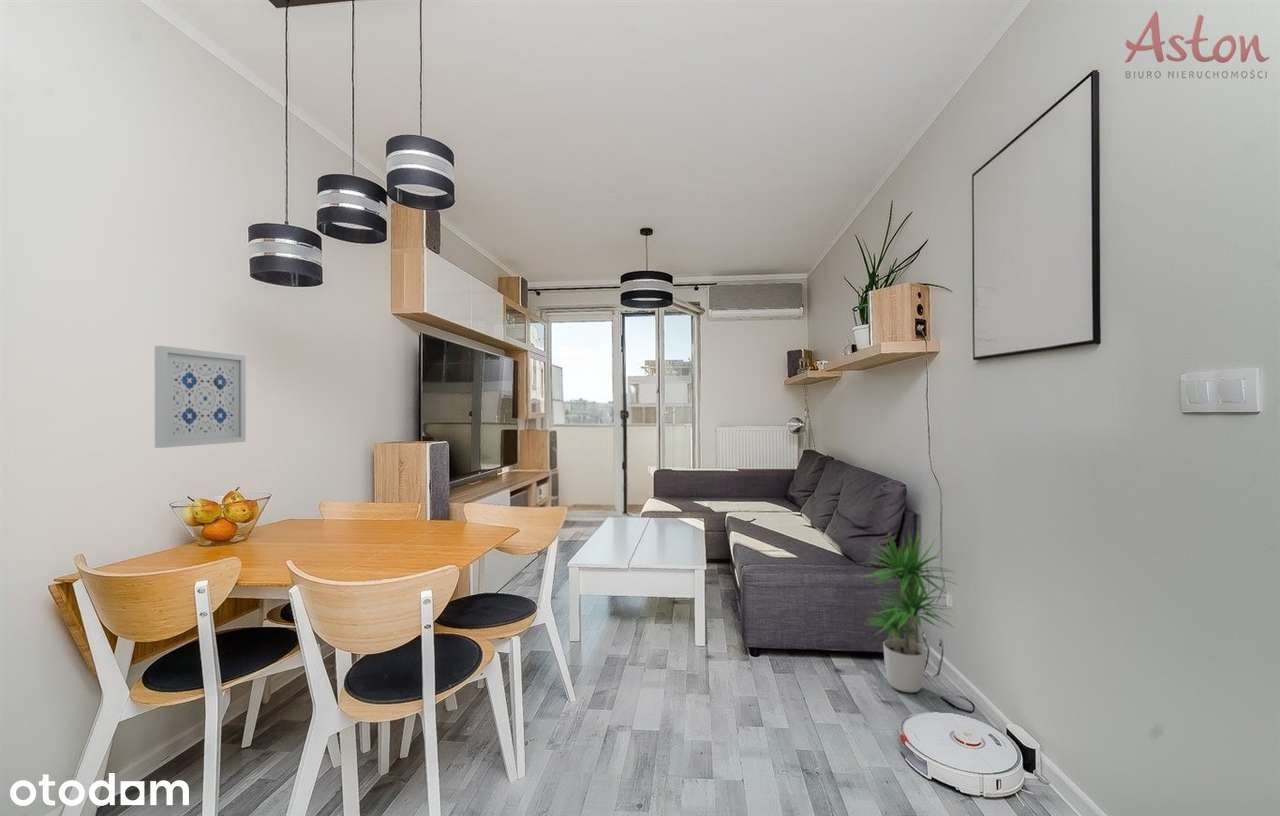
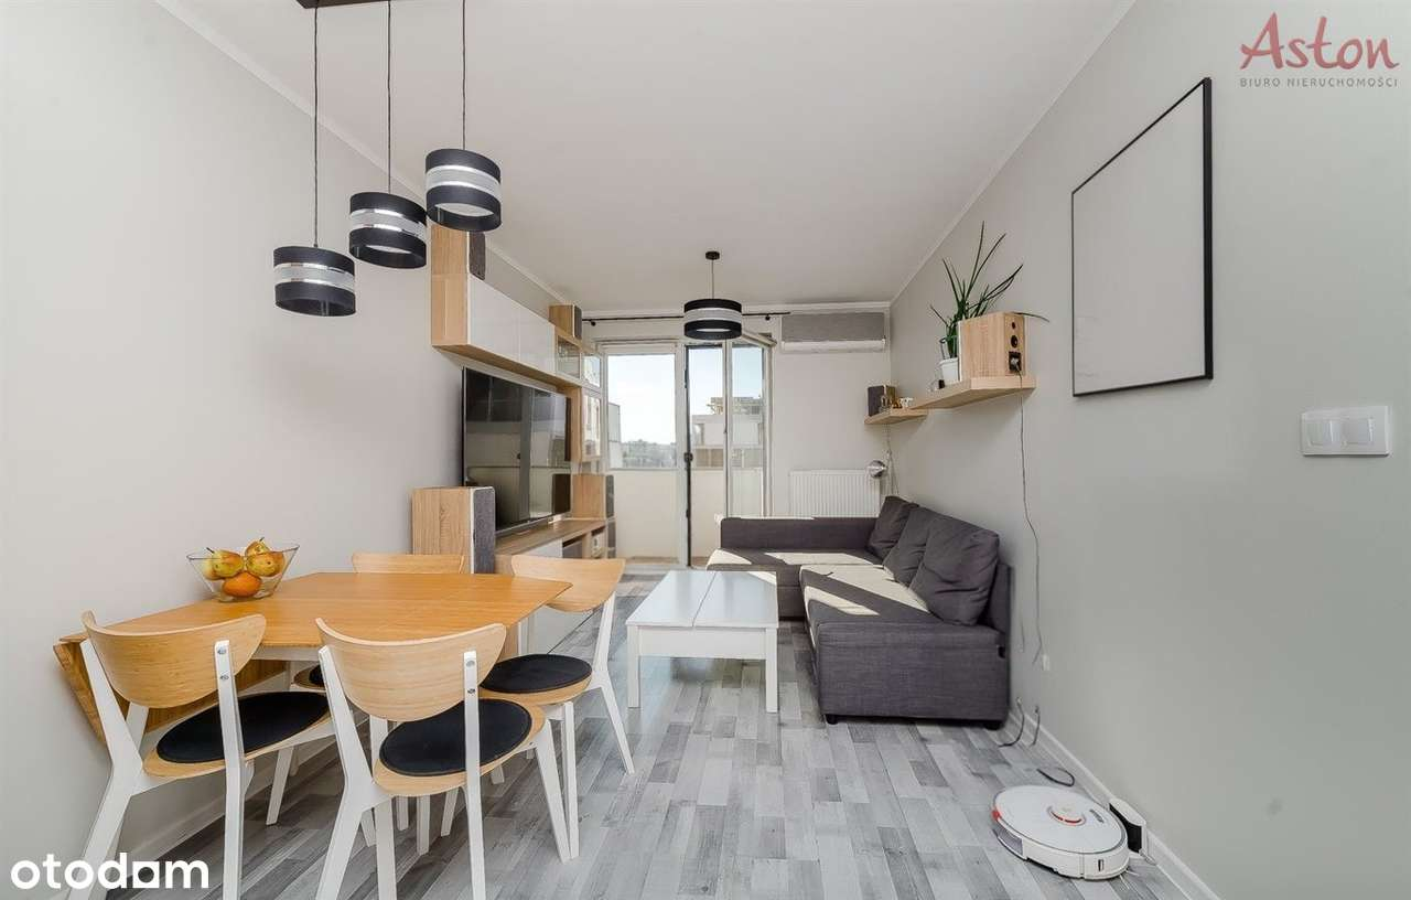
- potted plant [858,528,961,694]
- wall art [154,345,247,449]
